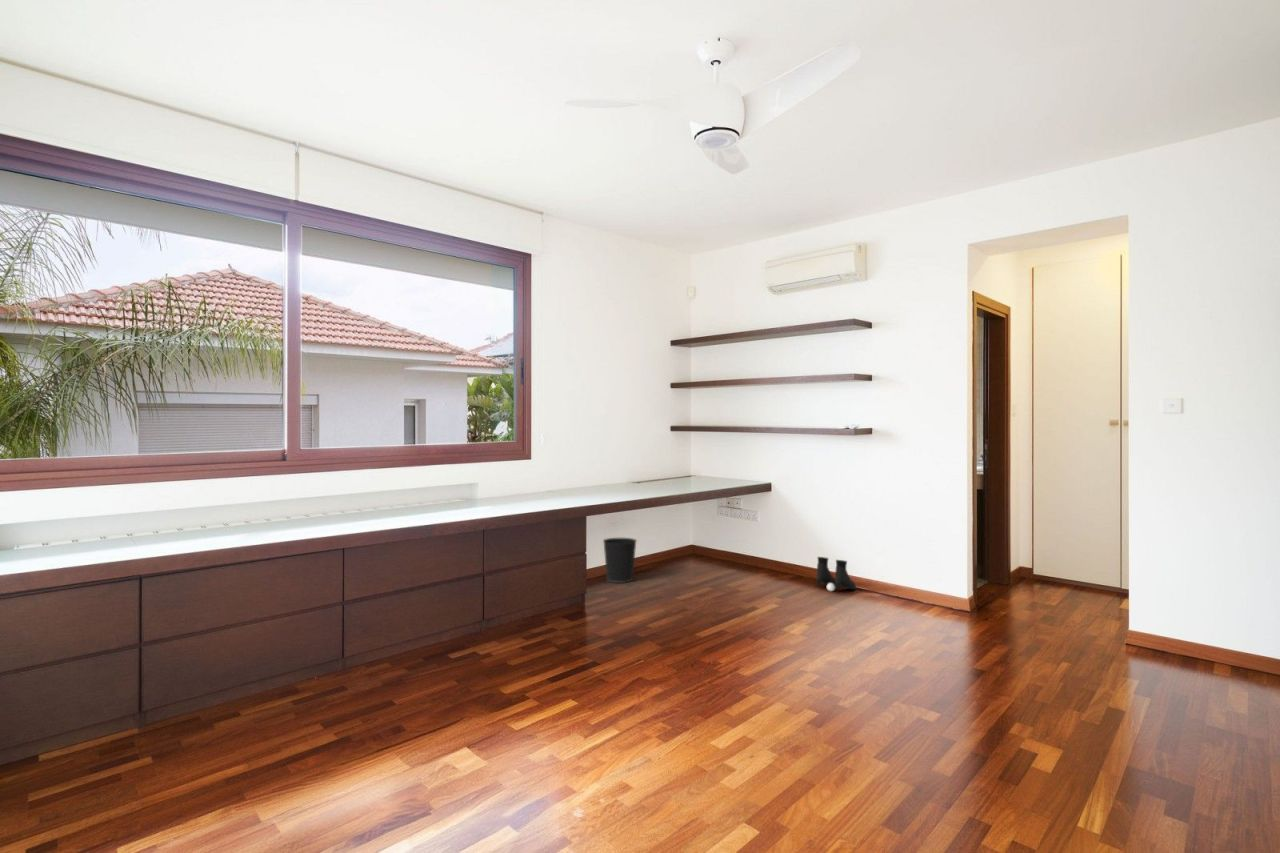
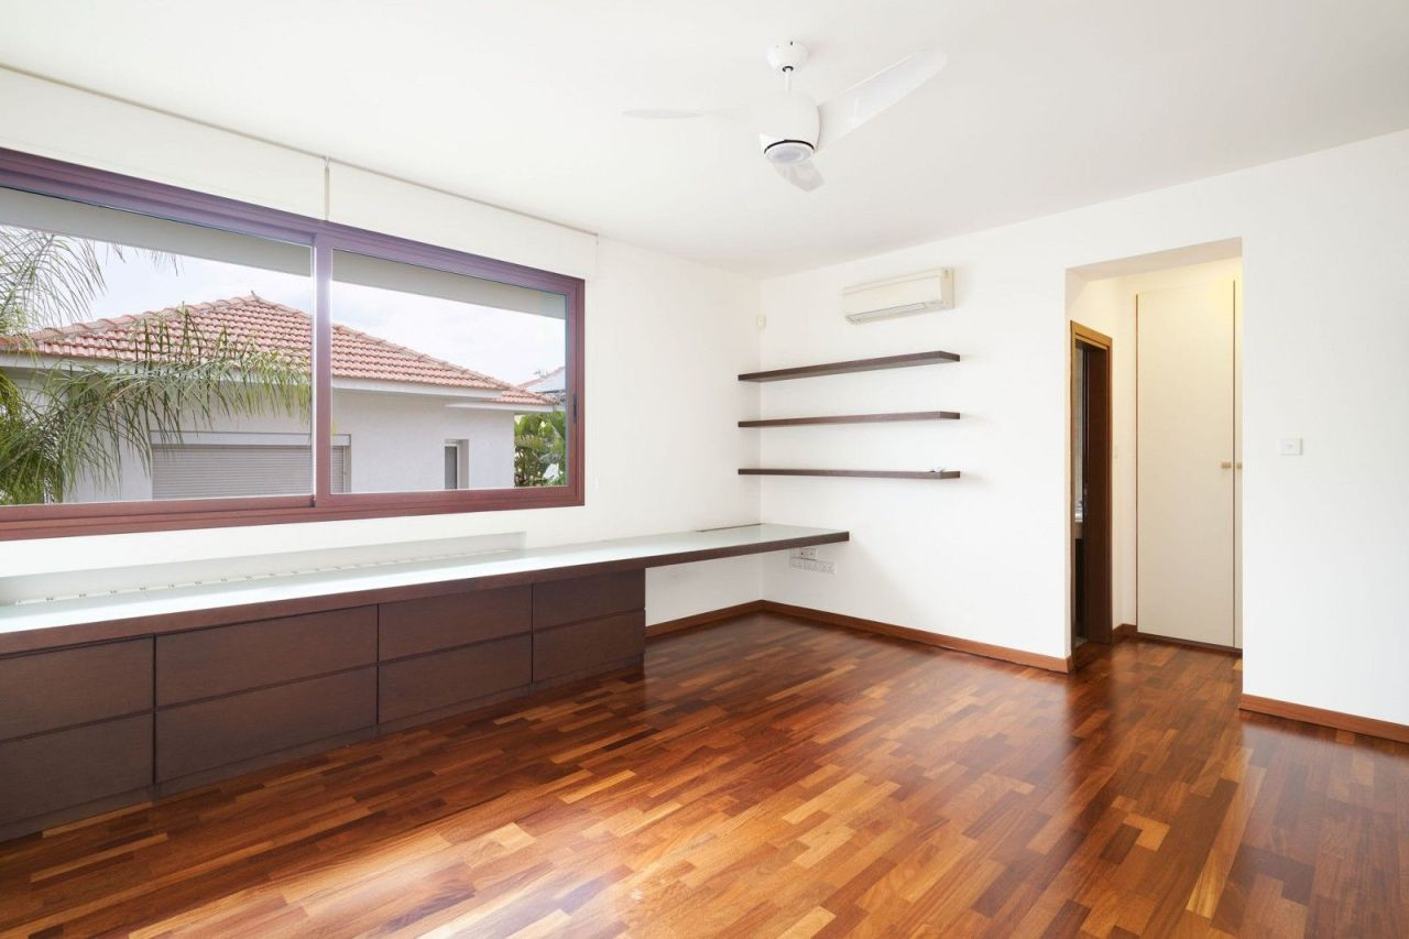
- boots [815,556,857,592]
- wastebasket [602,537,638,584]
